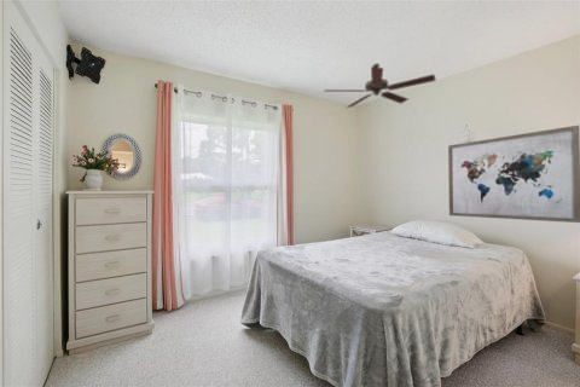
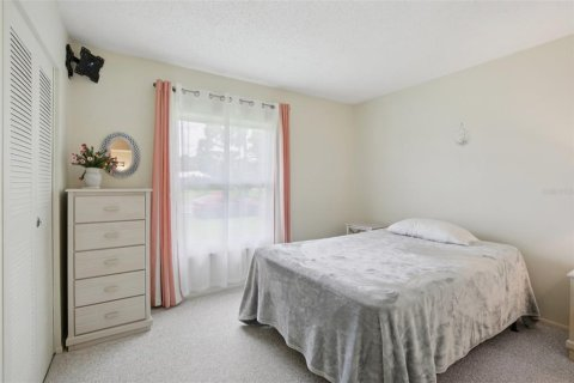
- wall art [447,125,580,224]
- ceiling fan [323,63,437,109]
